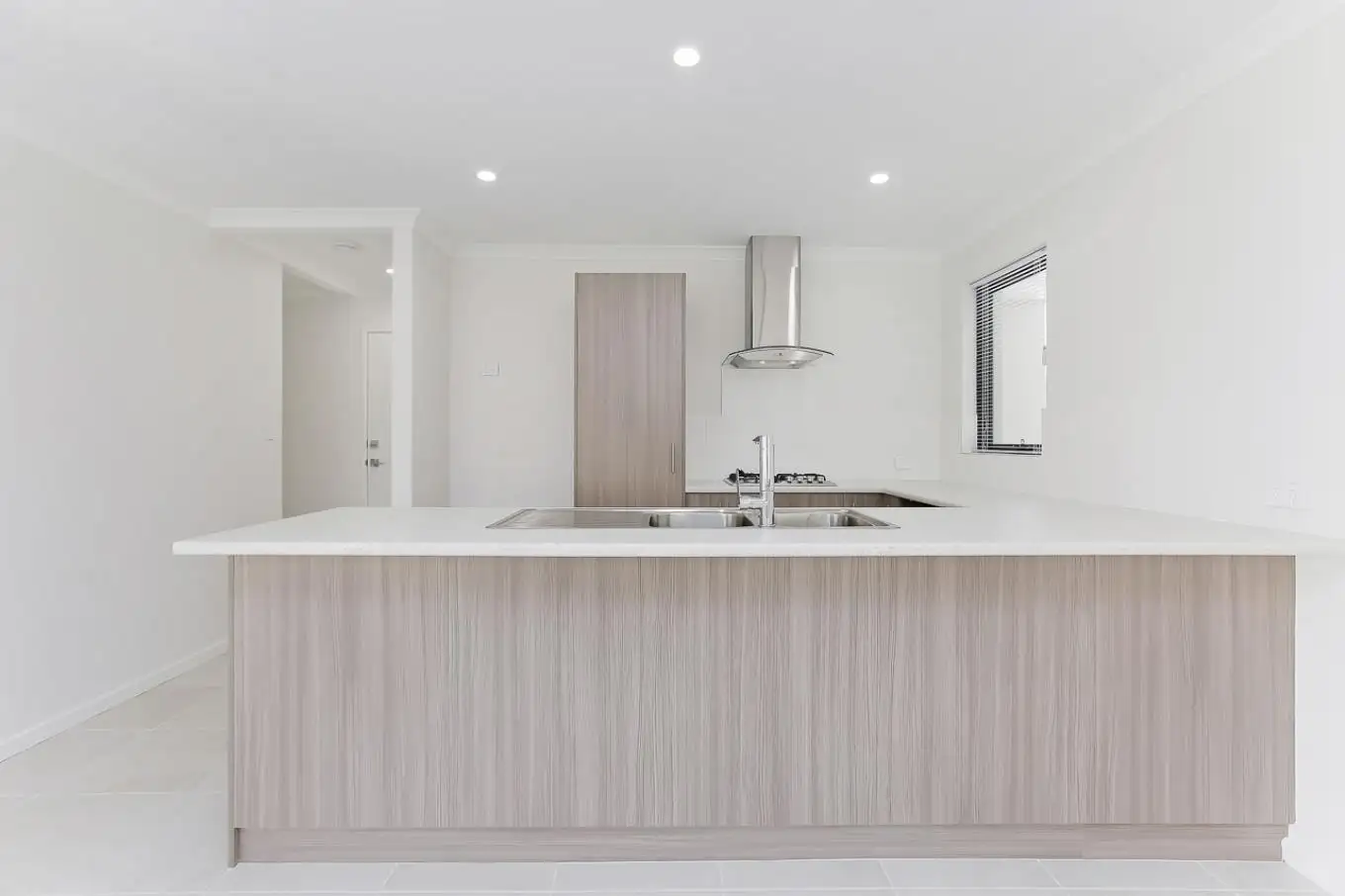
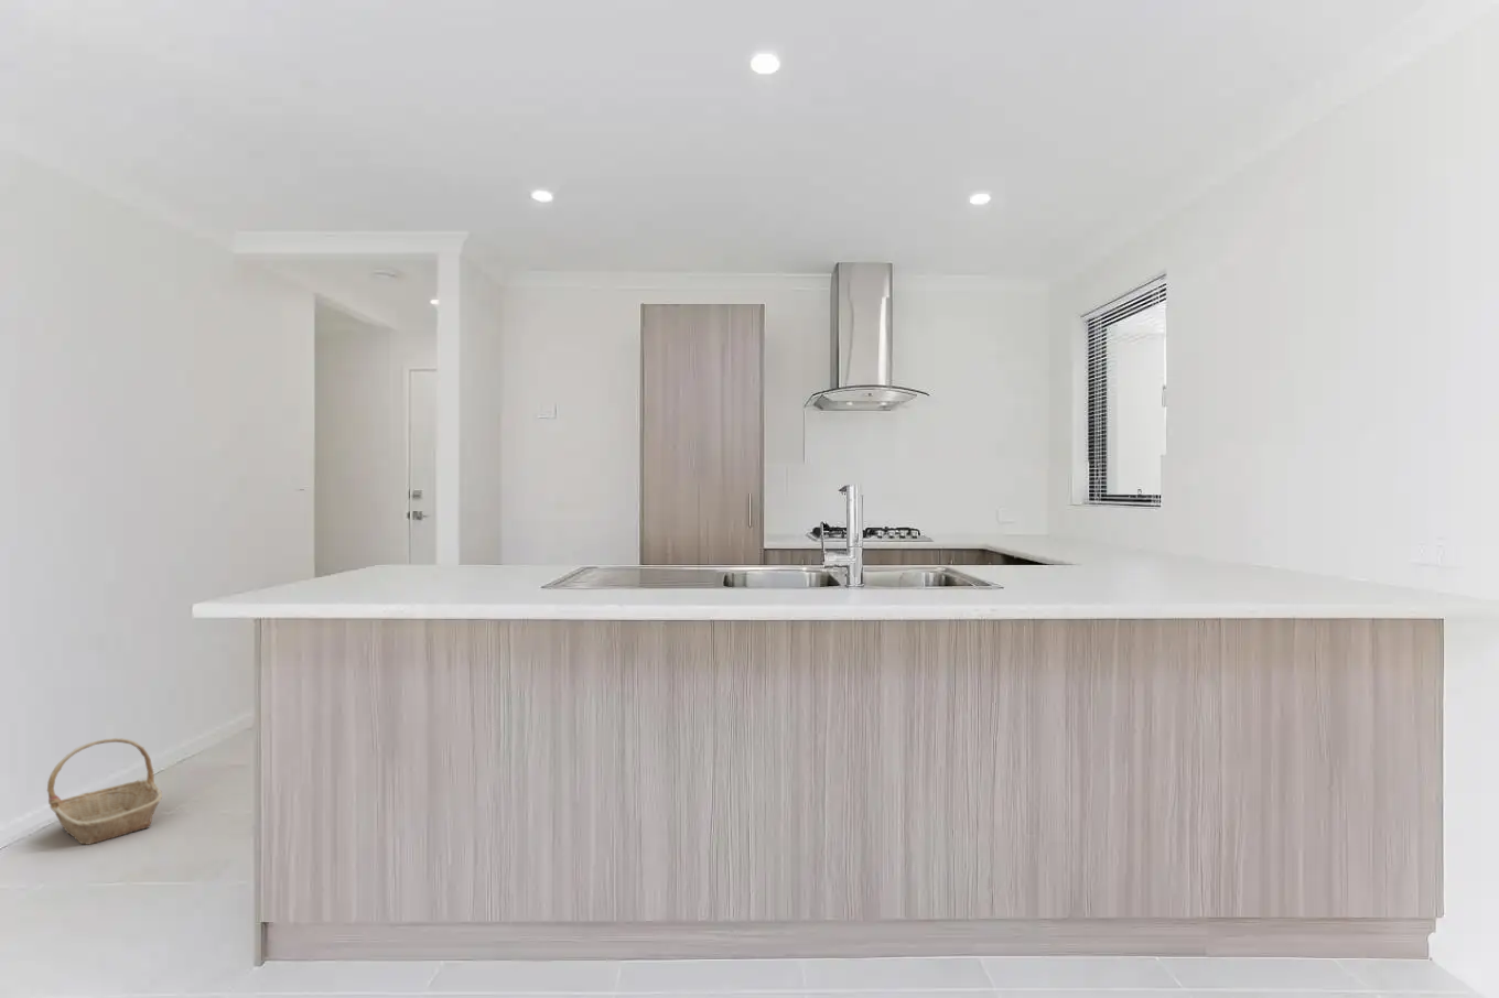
+ basket [47,737,163,847]
